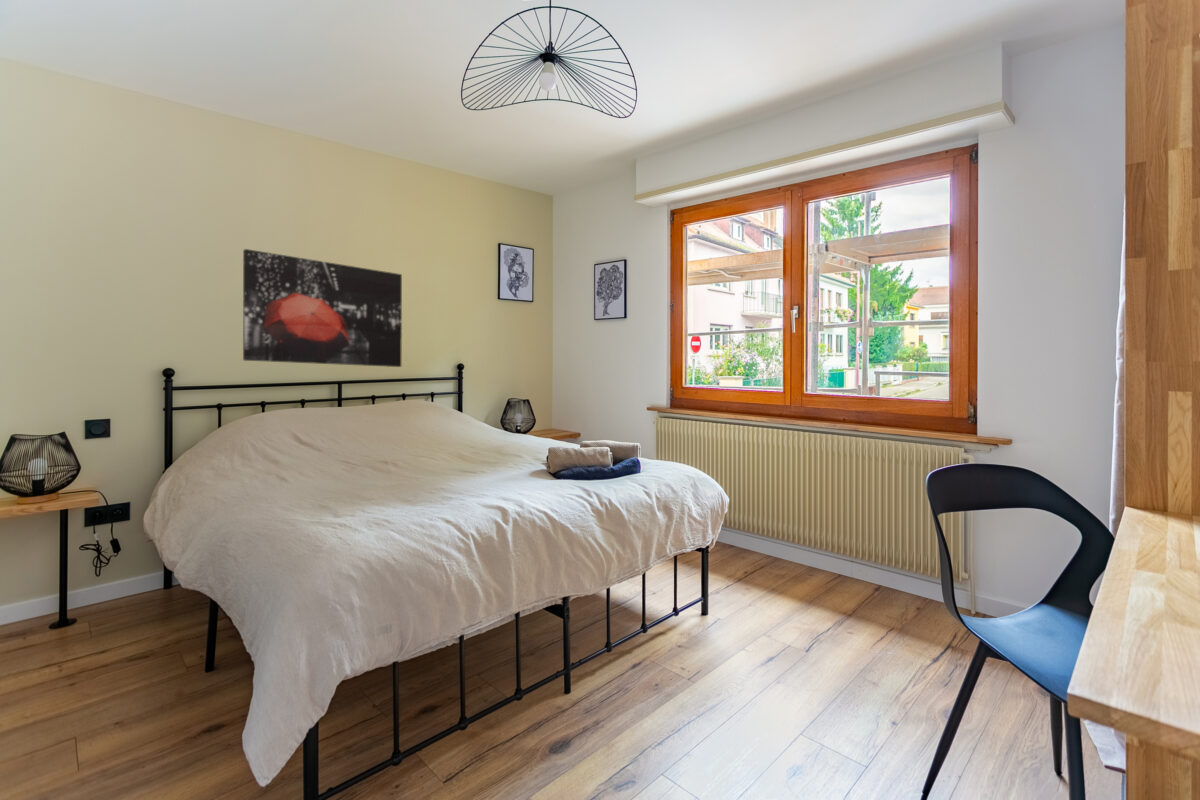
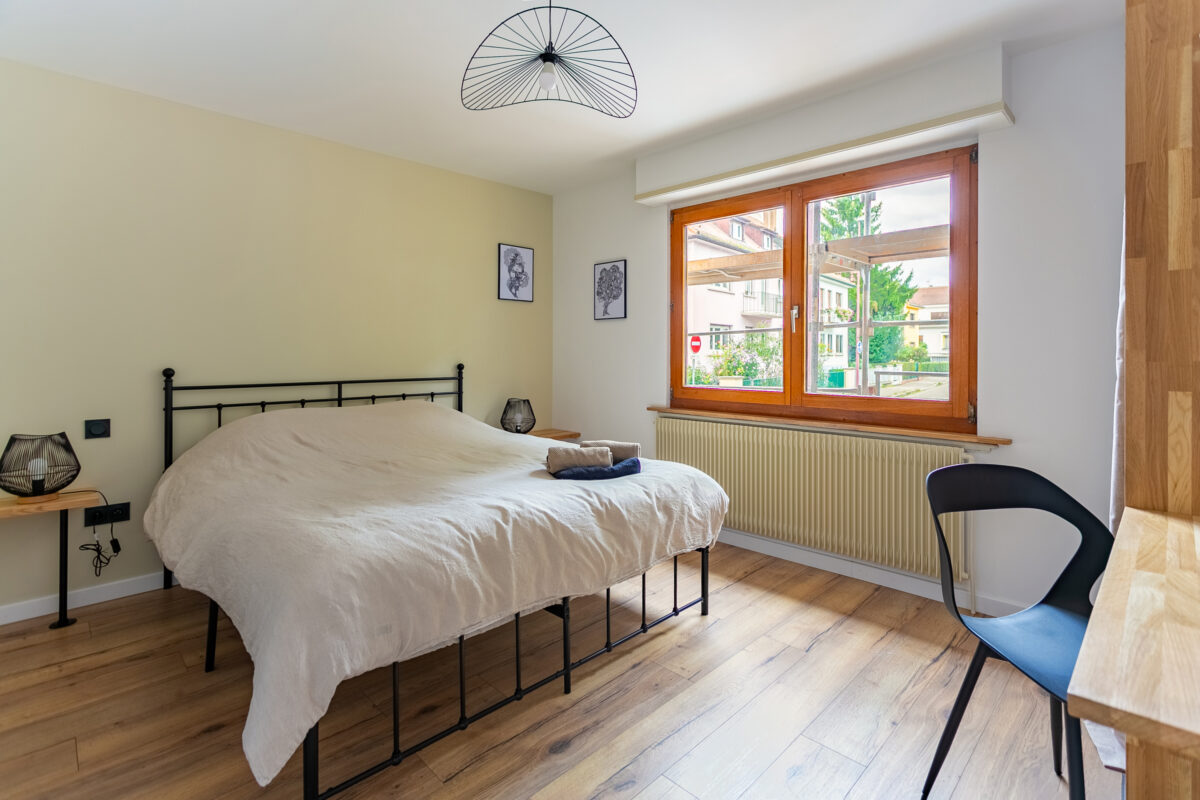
- wall art [242,248,403,368]
